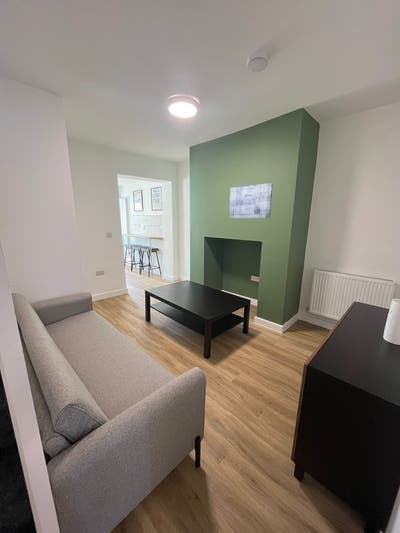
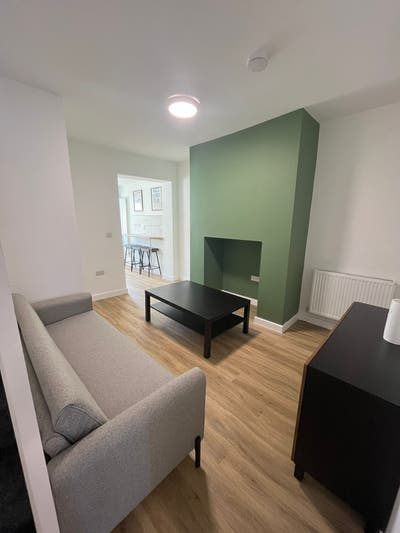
- wall art [228,182,274,219]
